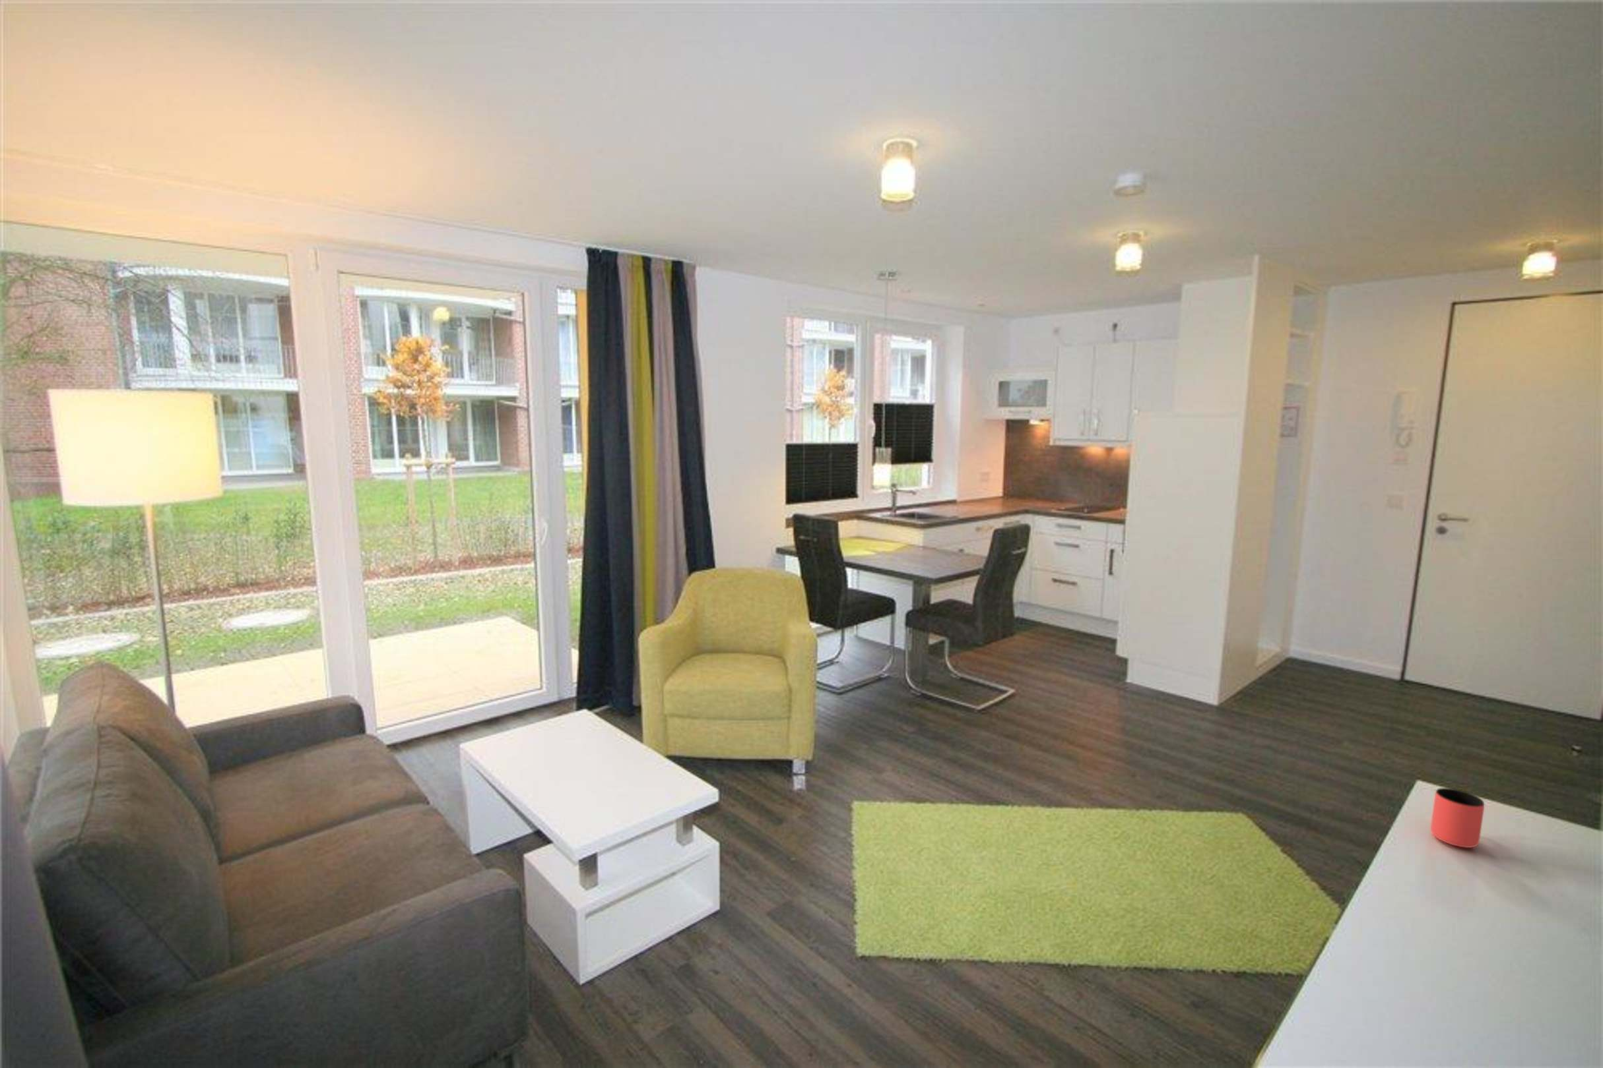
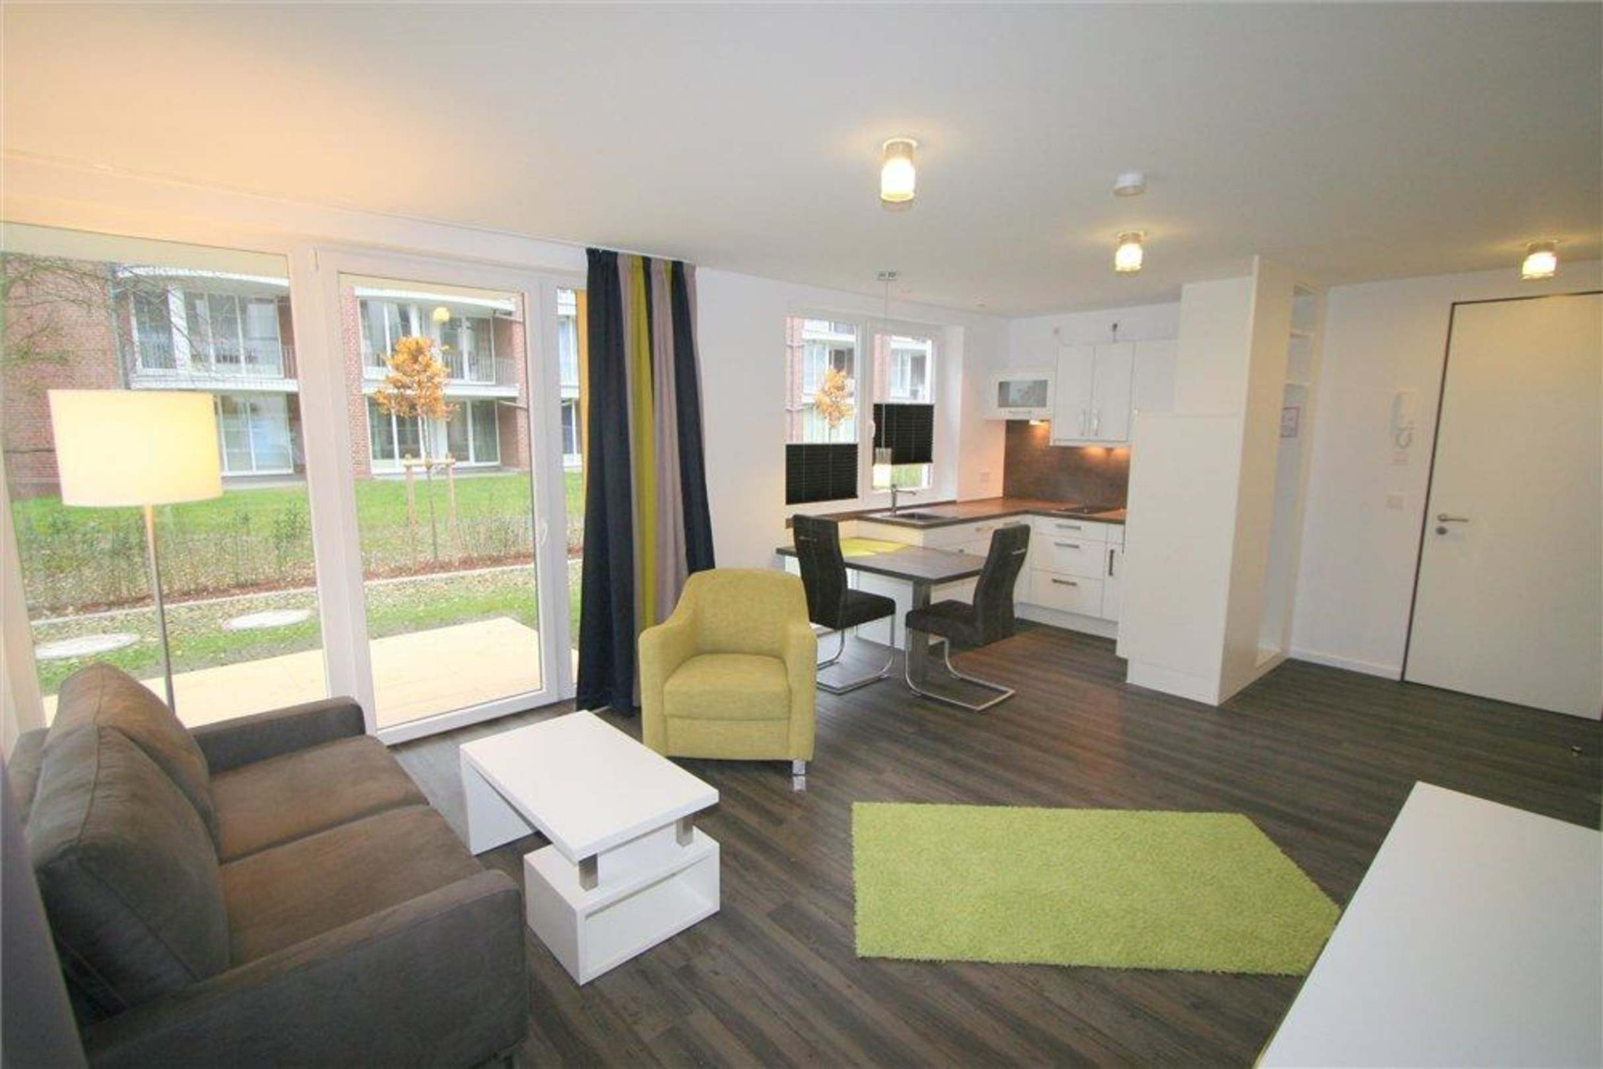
- cup [1430,787,1485,849]
